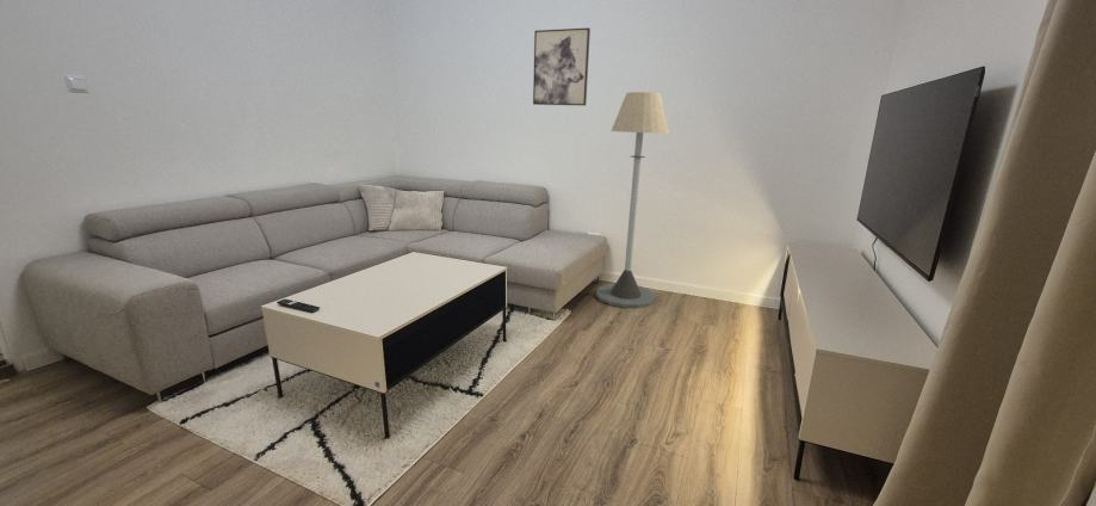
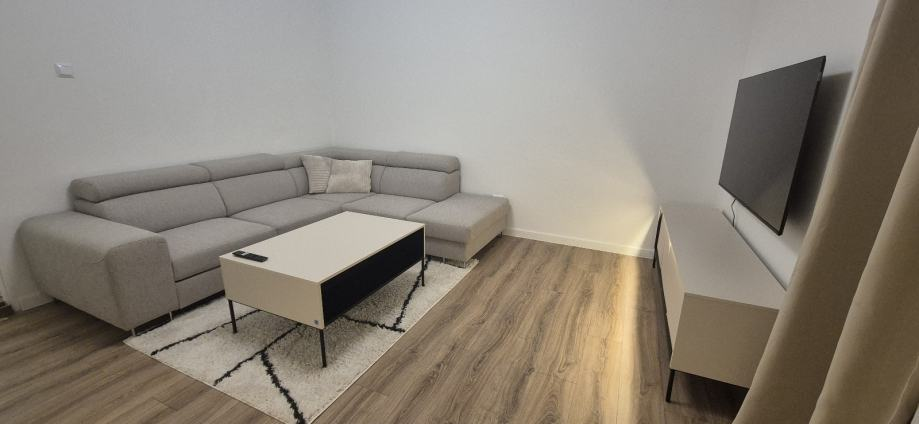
- floor lamp [595,91,670,309]
- wall art [532,26,592,106]
